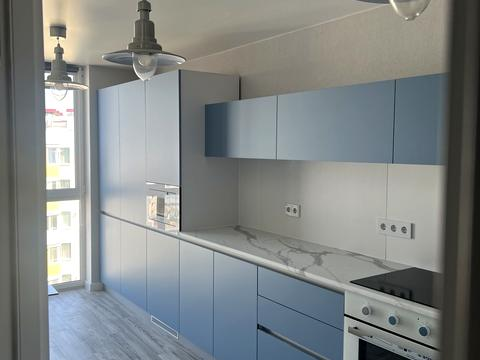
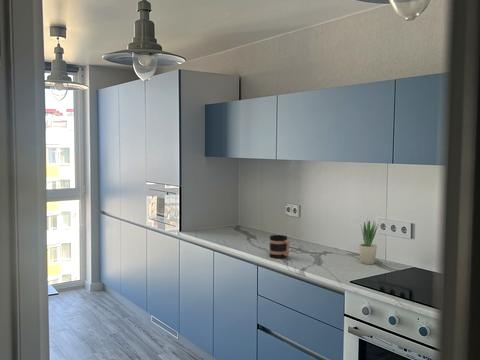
+ mug [268,234,290,259]
+ potted plant [358,219,379,265]
